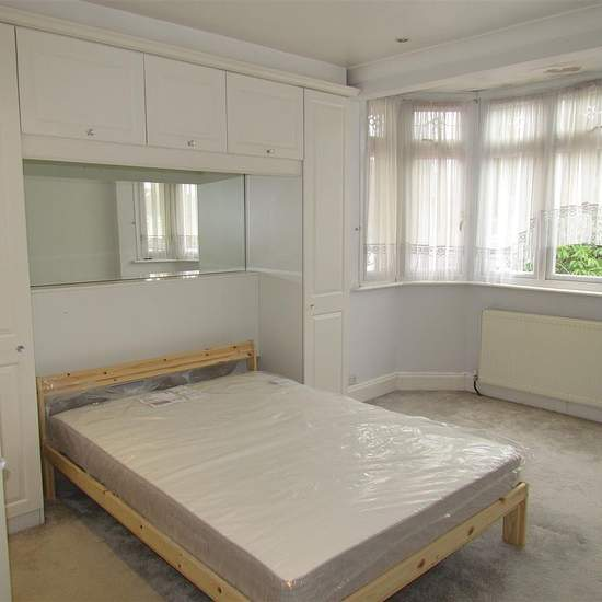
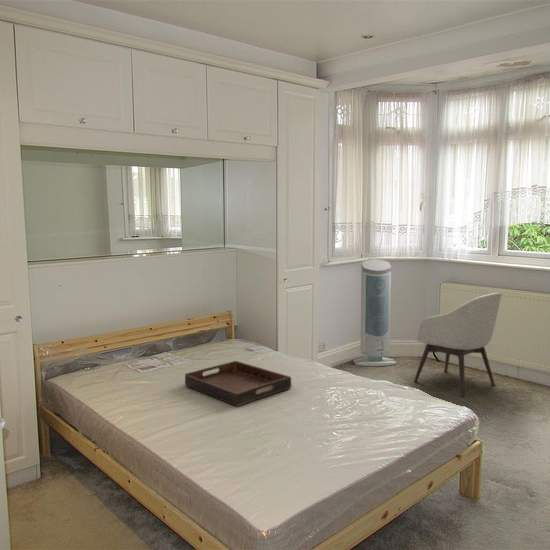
+ chair [413,292,502,398]
+ air purifier [352,259,398,367]
+ serving tray [184,360,292,408]
